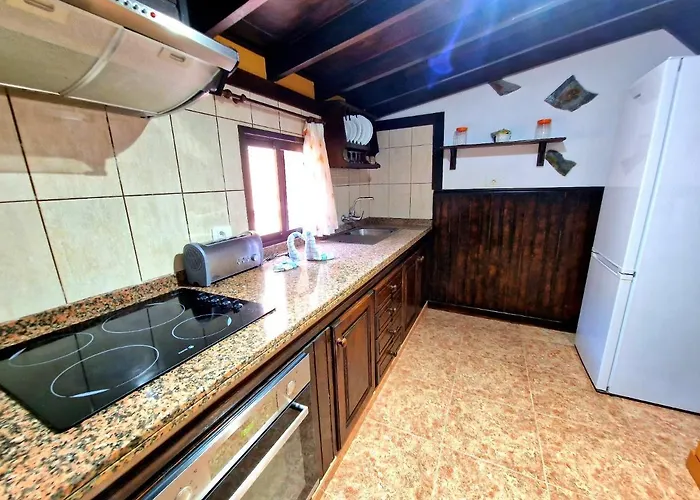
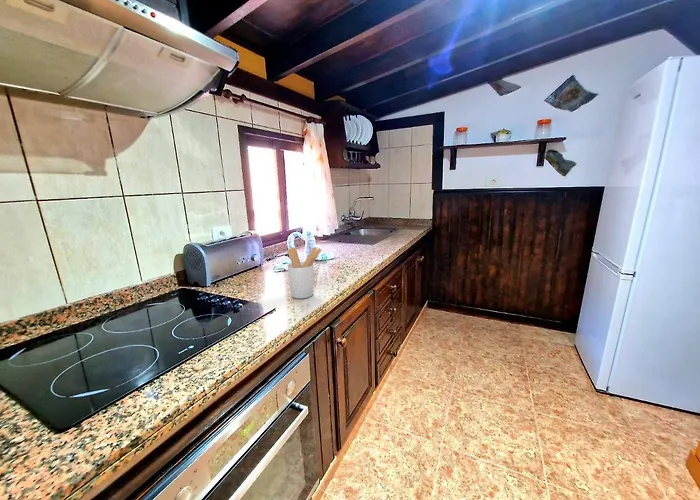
+ utensil holder [287,246,323,300]
